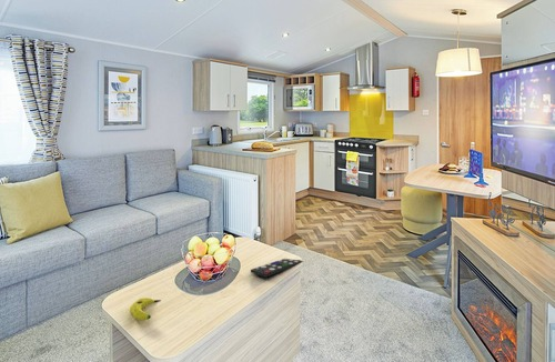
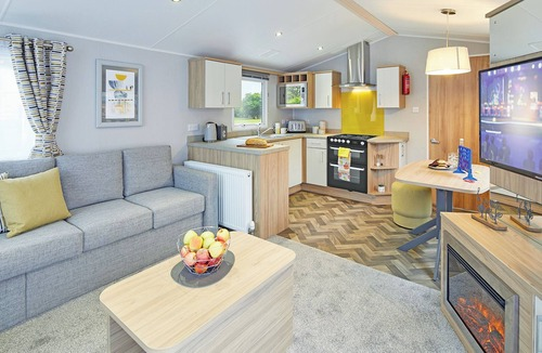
- remote control [250,258,304,279]
- banana [129,298,162,322]
